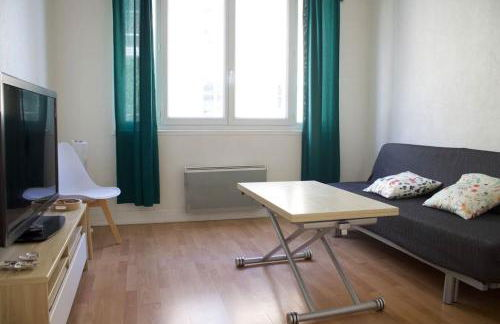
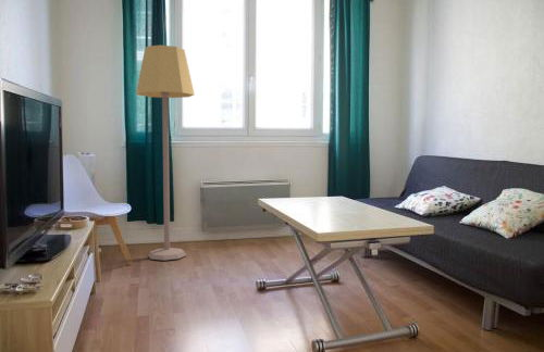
+ lamp [135,45,196,262]
